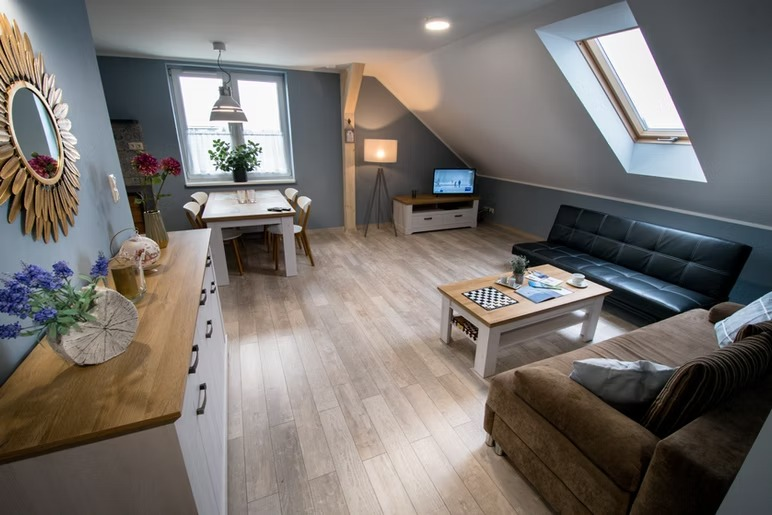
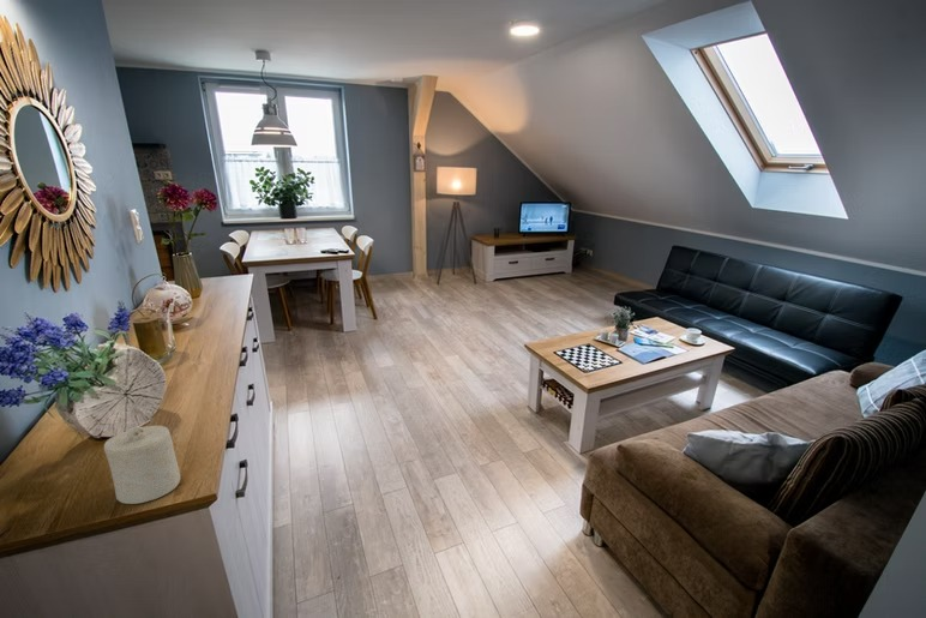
+ candle [103,425,181,505]
